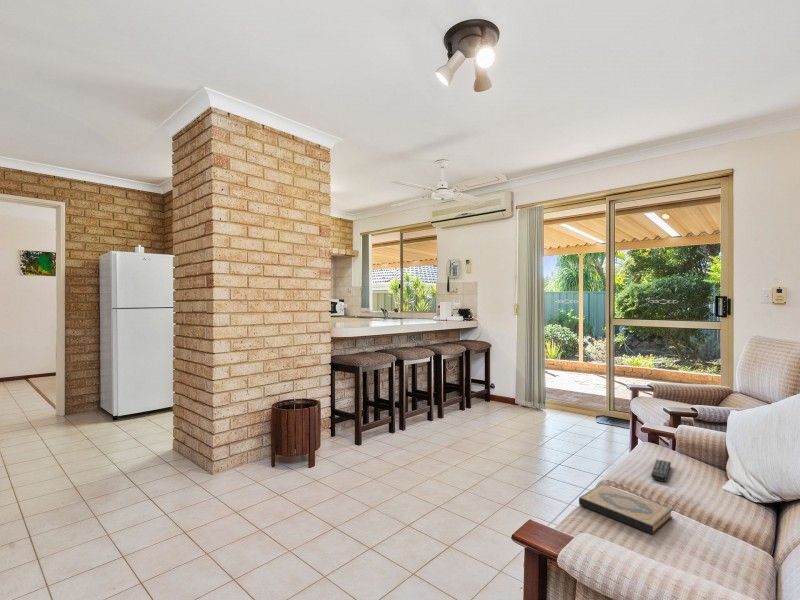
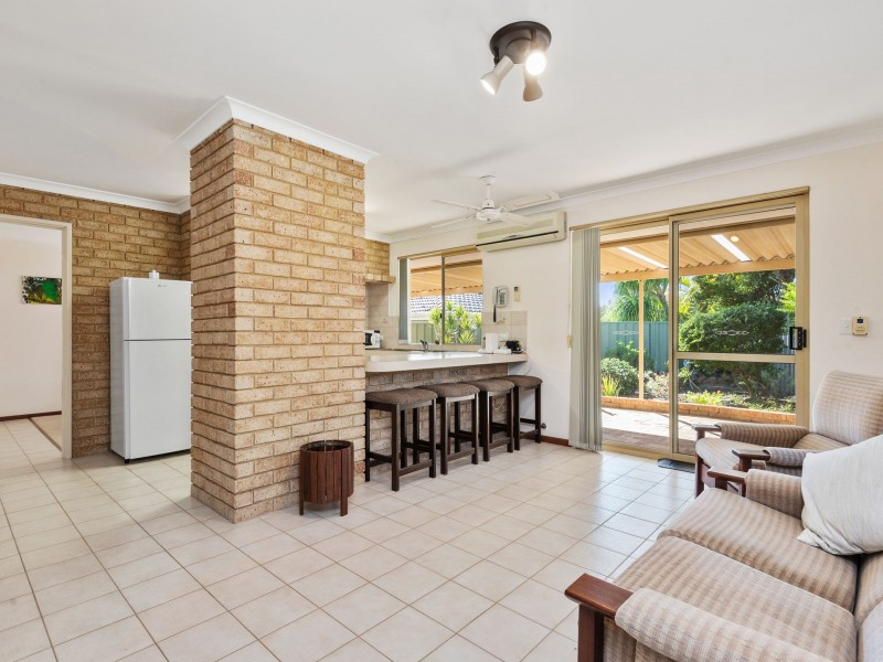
- hardback book [578,483,674,535]
- remote control [650,458,672,483]
